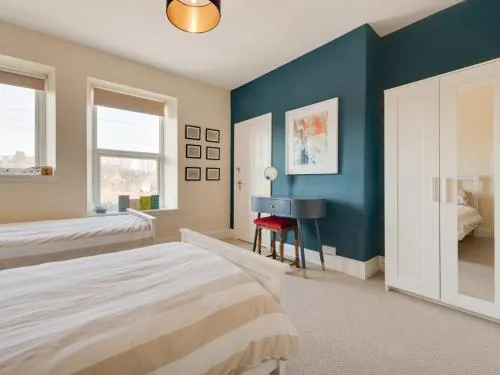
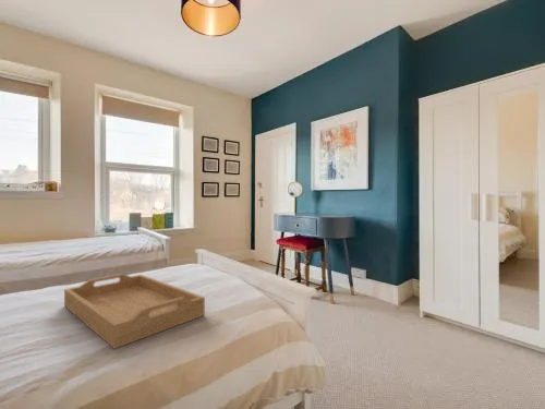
+ serving tray [63,273,206,350]
